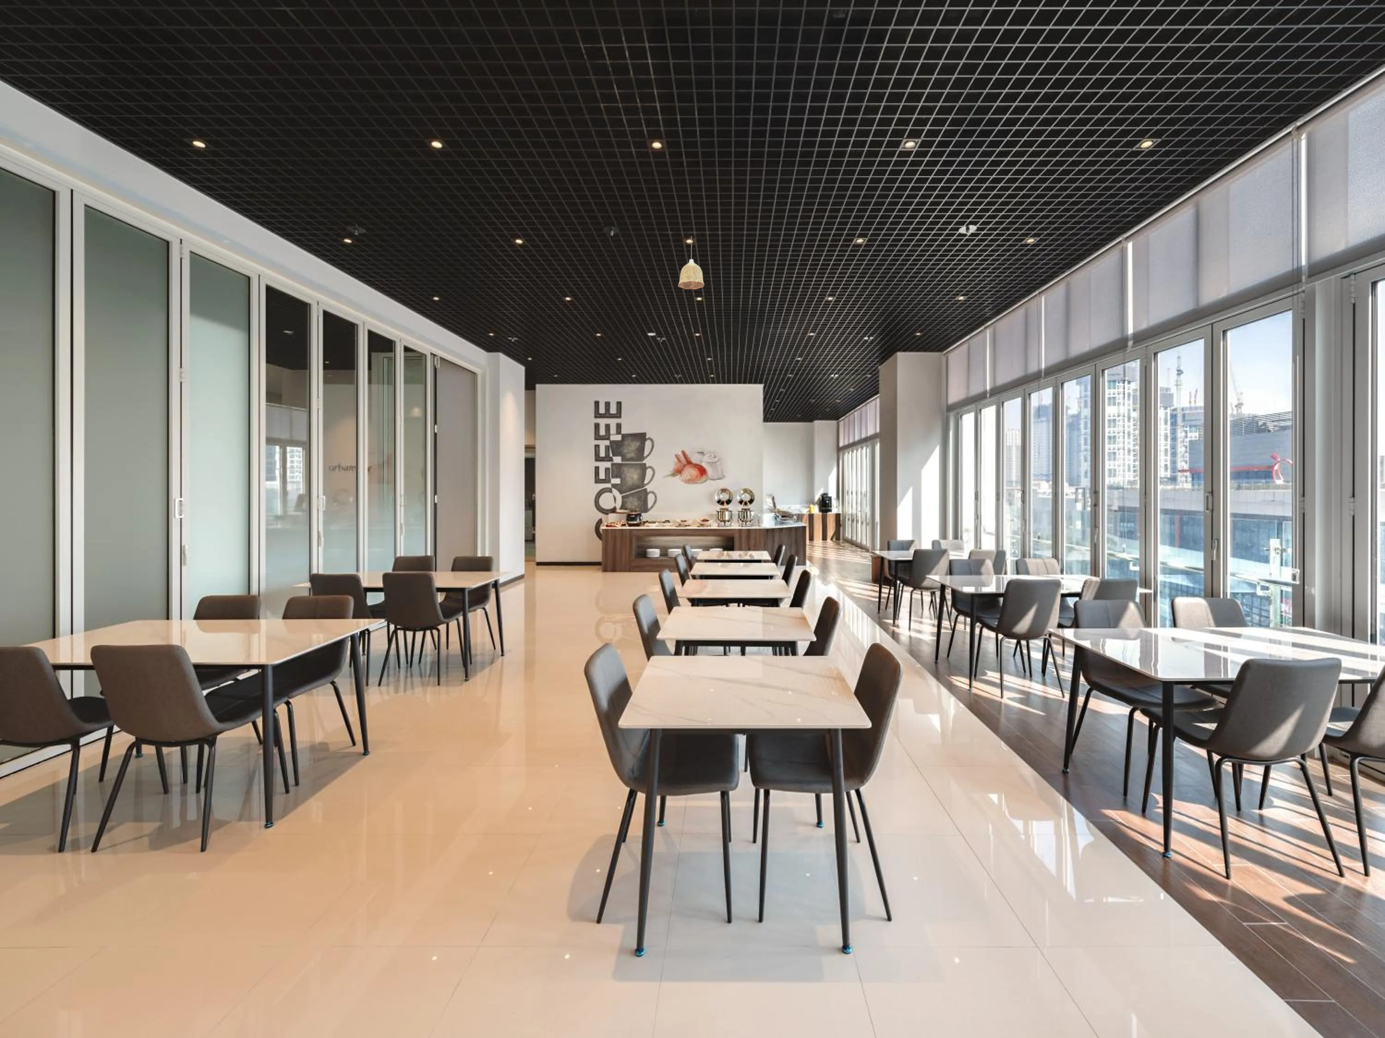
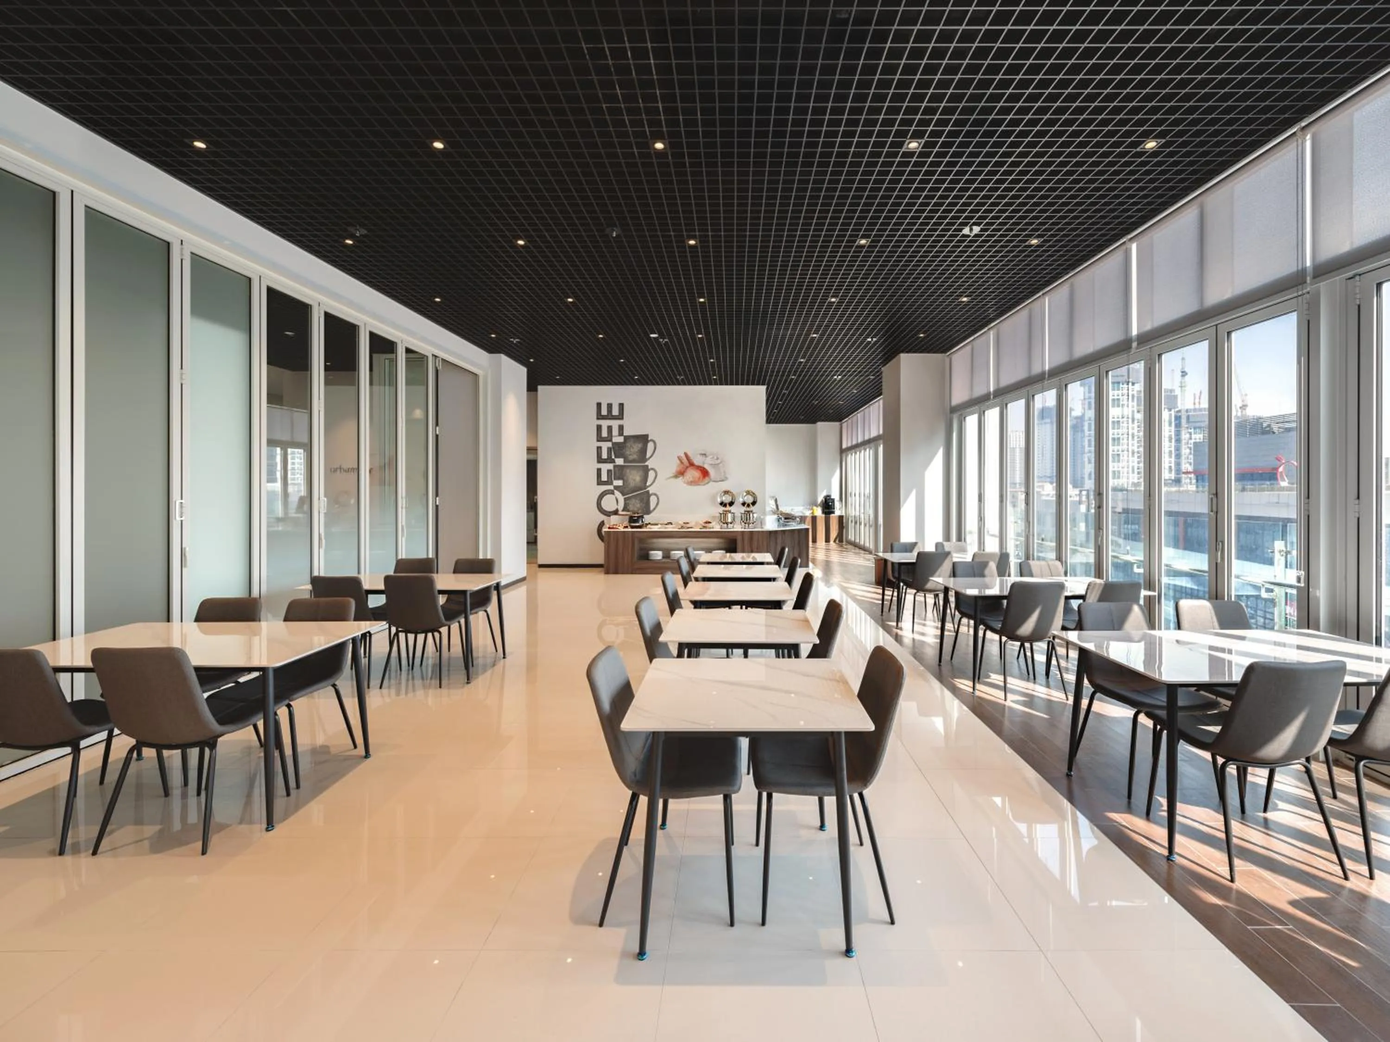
- pendant lamp [677,236,704,290]
